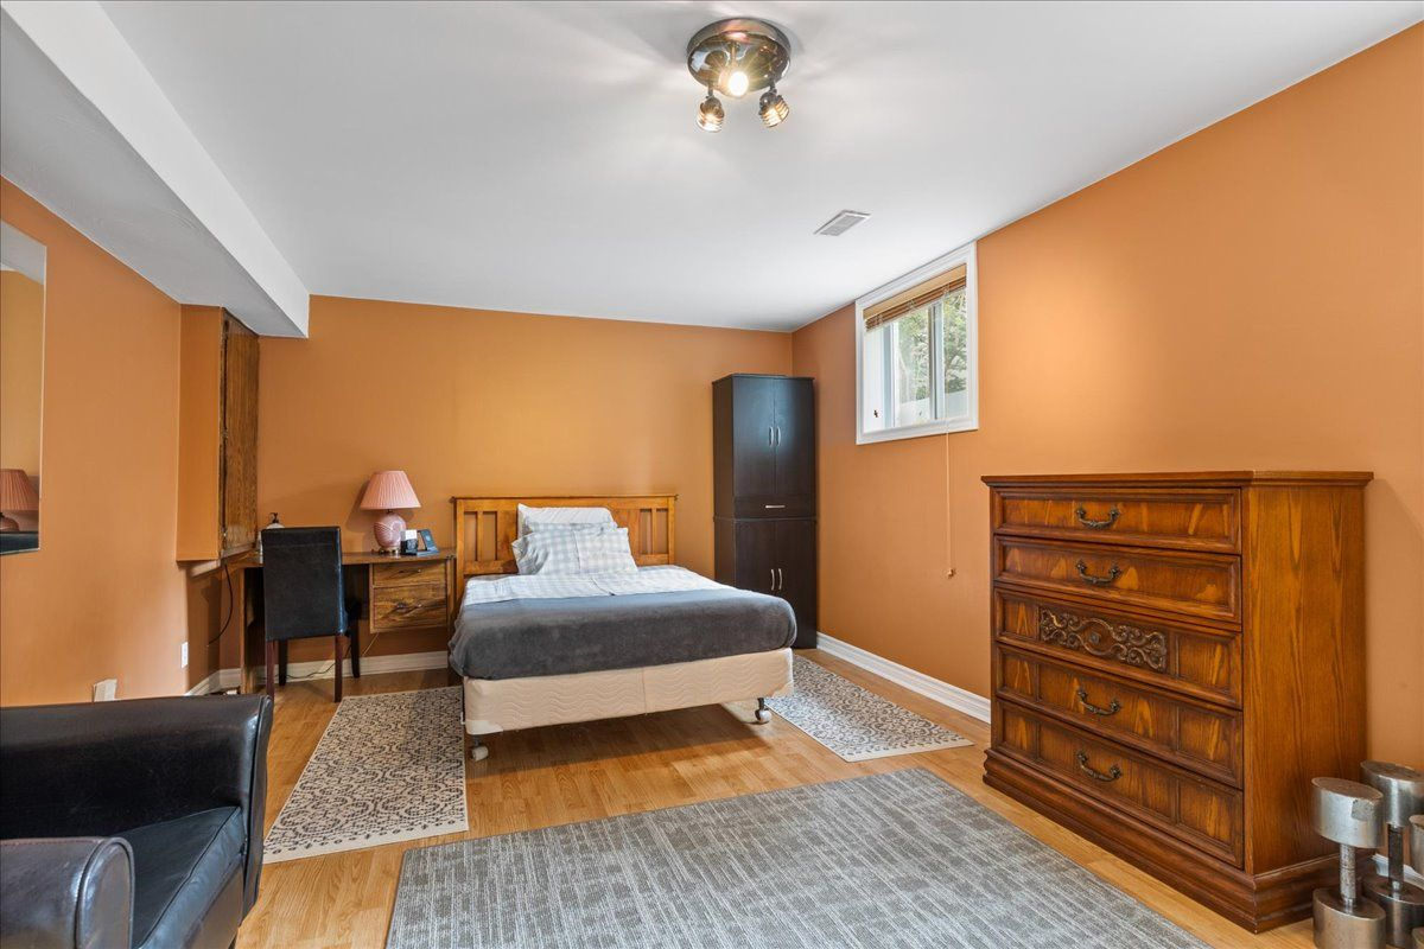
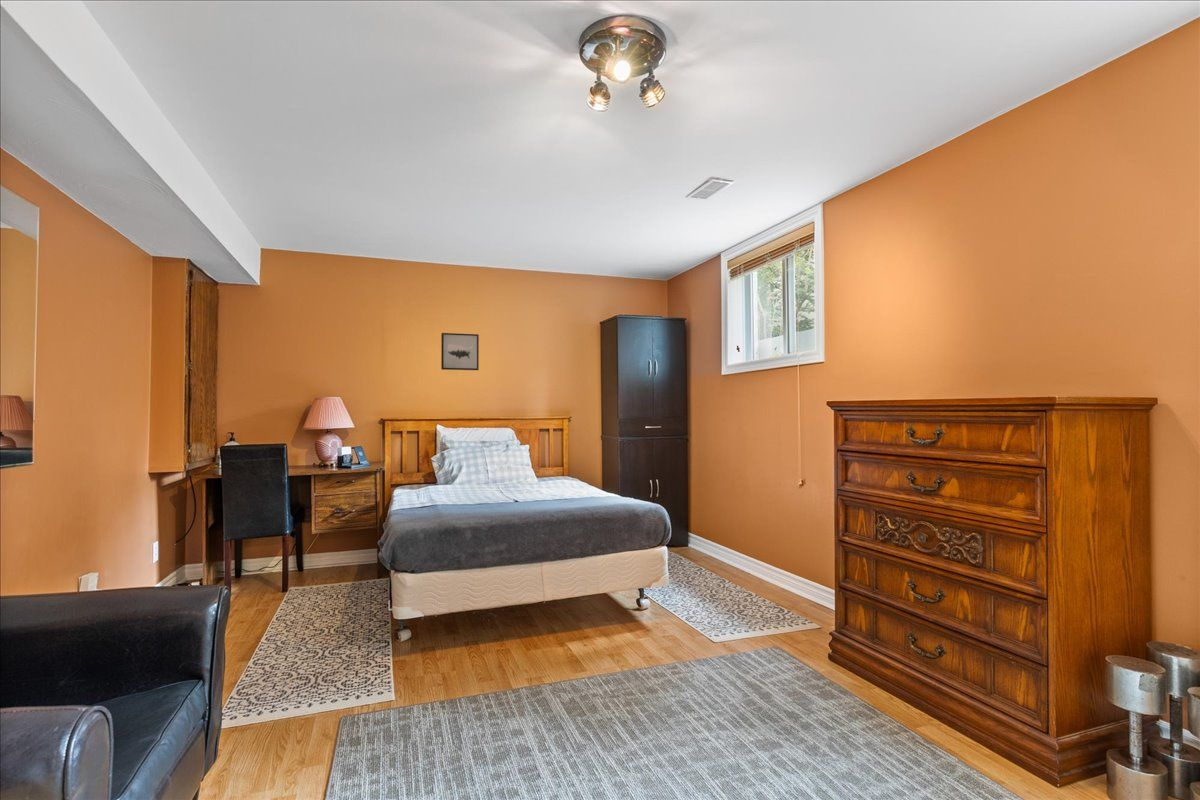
+ wall art [440,332,480,371]
